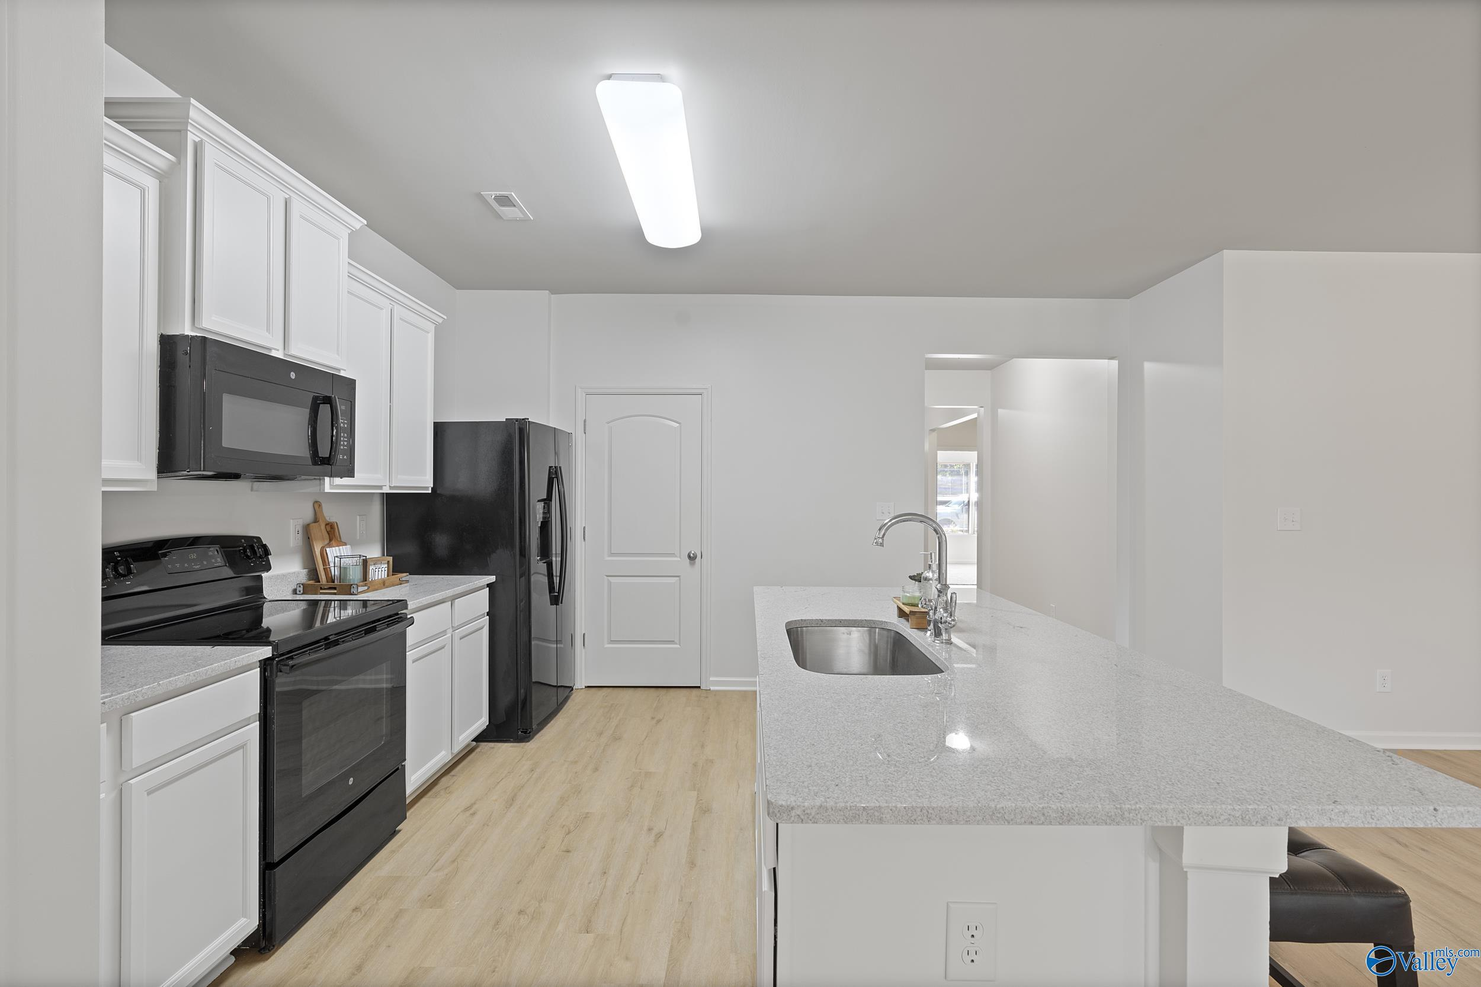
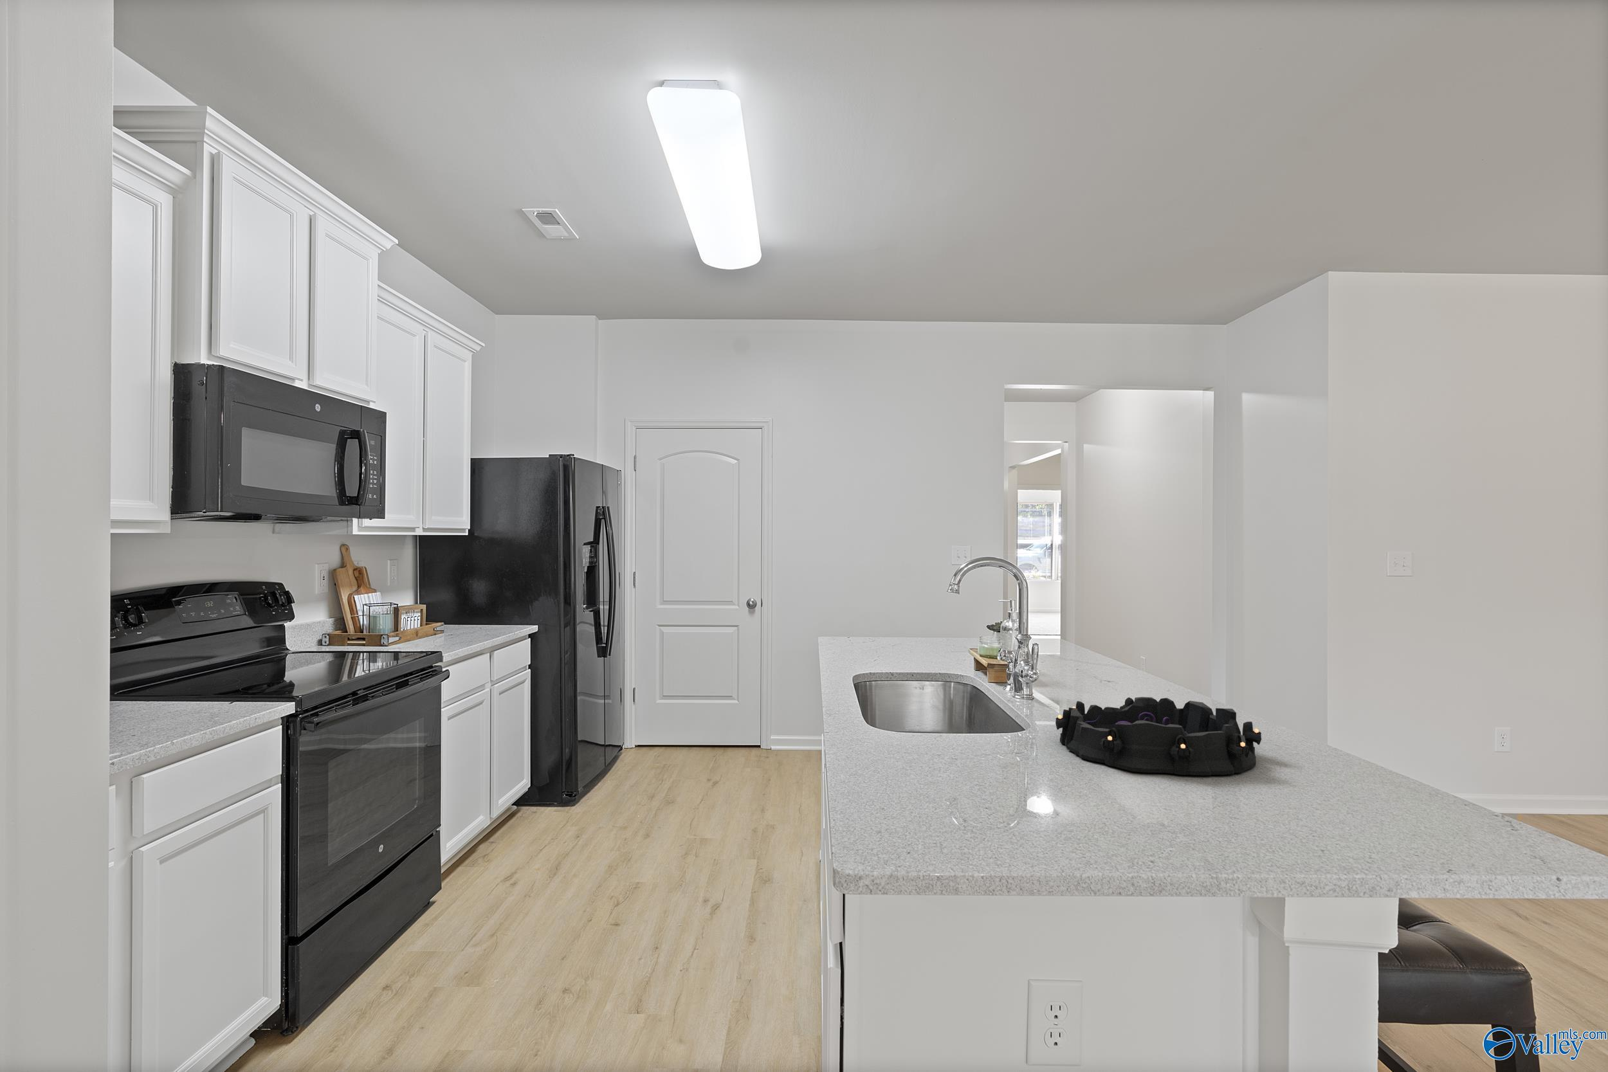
+ decorative bowl [1055,696,1262,776]
